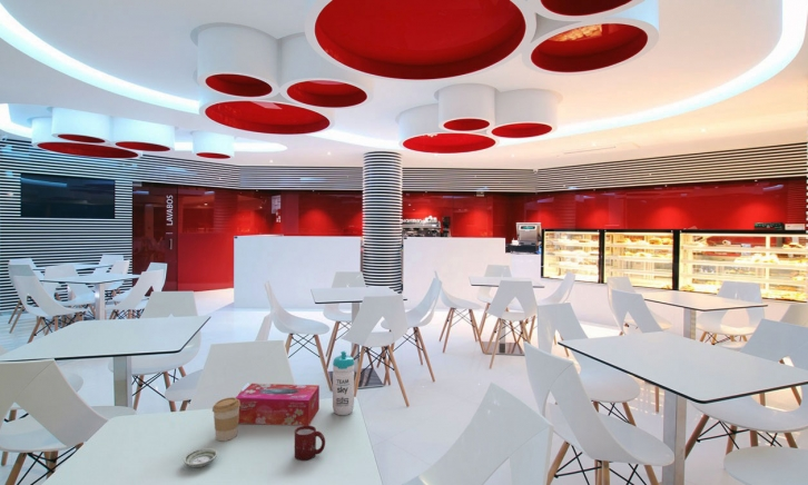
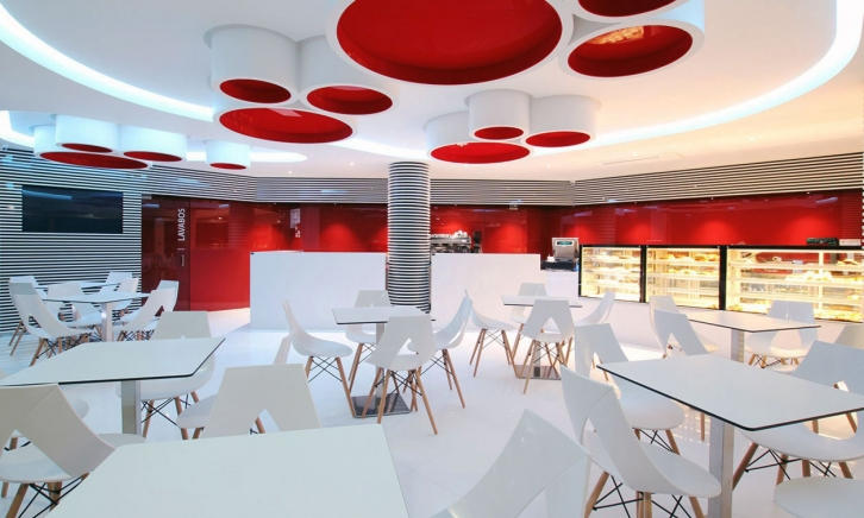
- tissue box [235,383,321,426]
- saucer [183,447,218,468]
- coffee cup [211,396,240,442]
- cup [294,425,326,462]
- water bottle [332,350,355,416]
